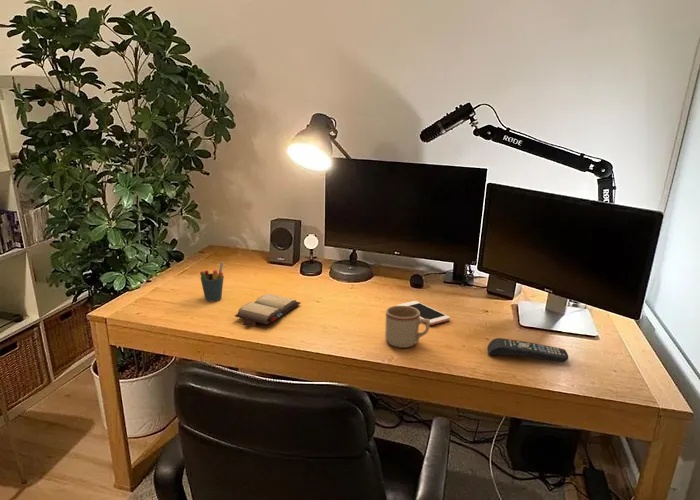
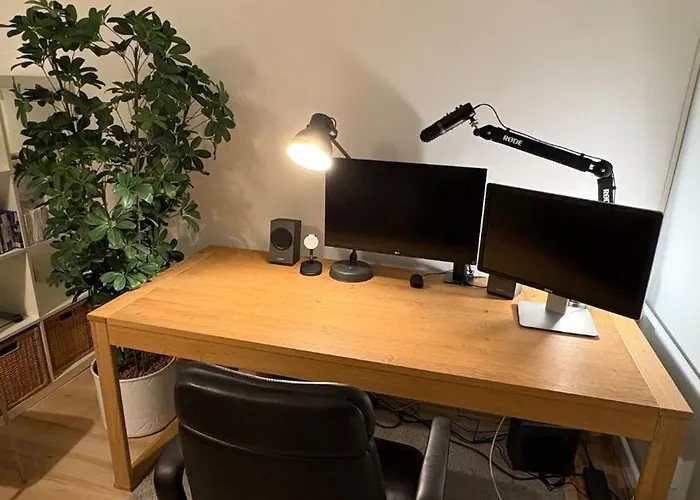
- remote control [486,337,569,363]
- hardback book [234,293,302,327]
- pen holder [199,261,225,302]
- cell phone [396,300,451,326]
- mug [384,305,431,349]
